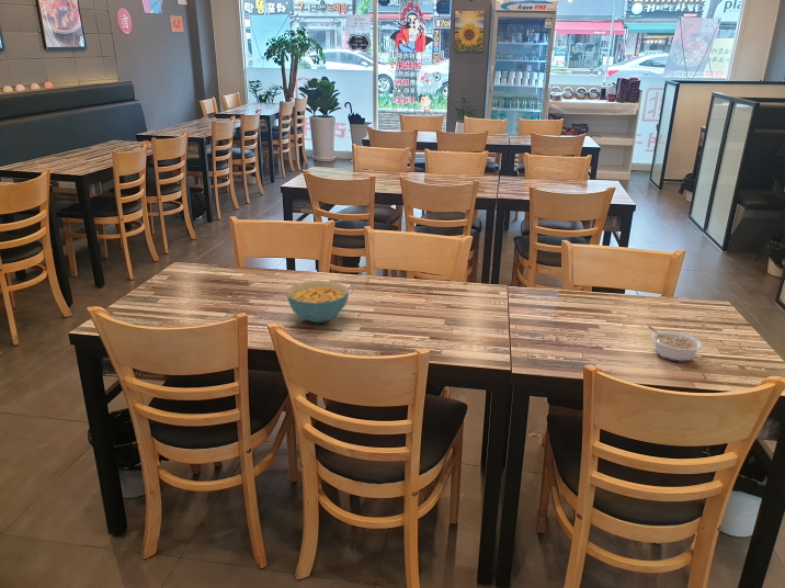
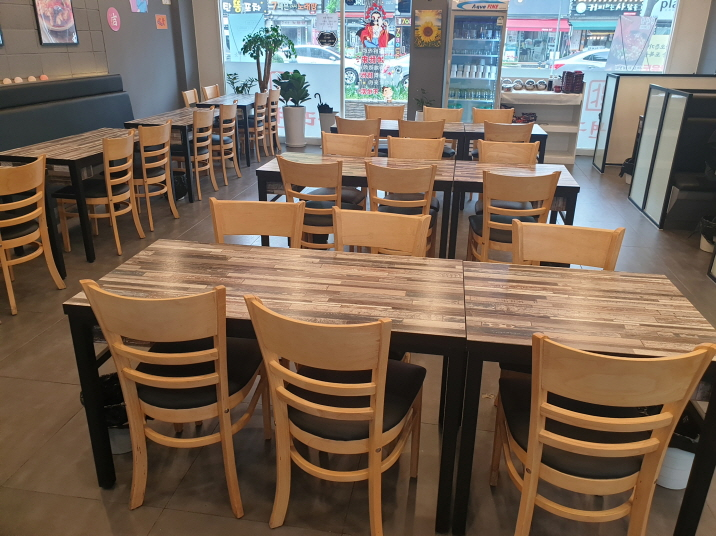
- cereal bowl [285,280,350,324]
- legume [647,325,704,363]
